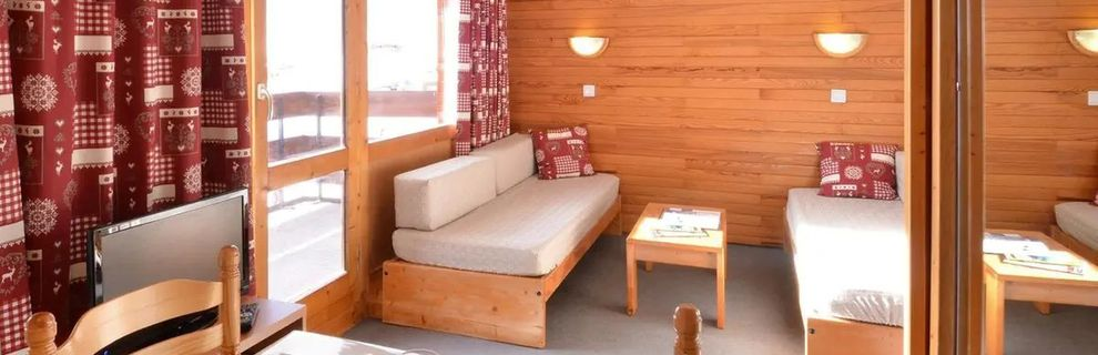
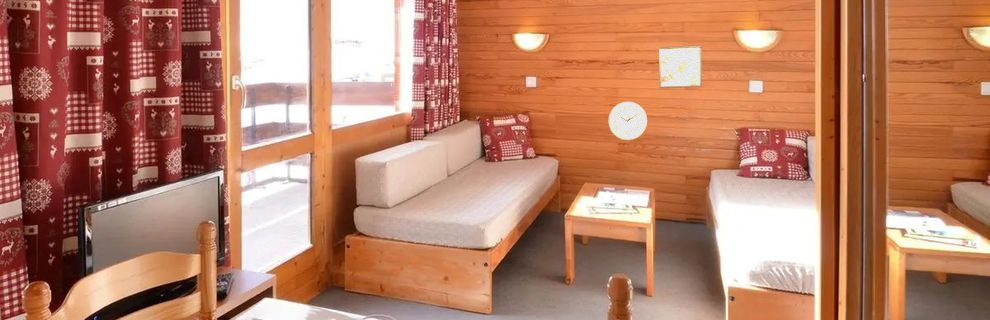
+ wall clock [607,101,648,141]
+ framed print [658,44,703,89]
